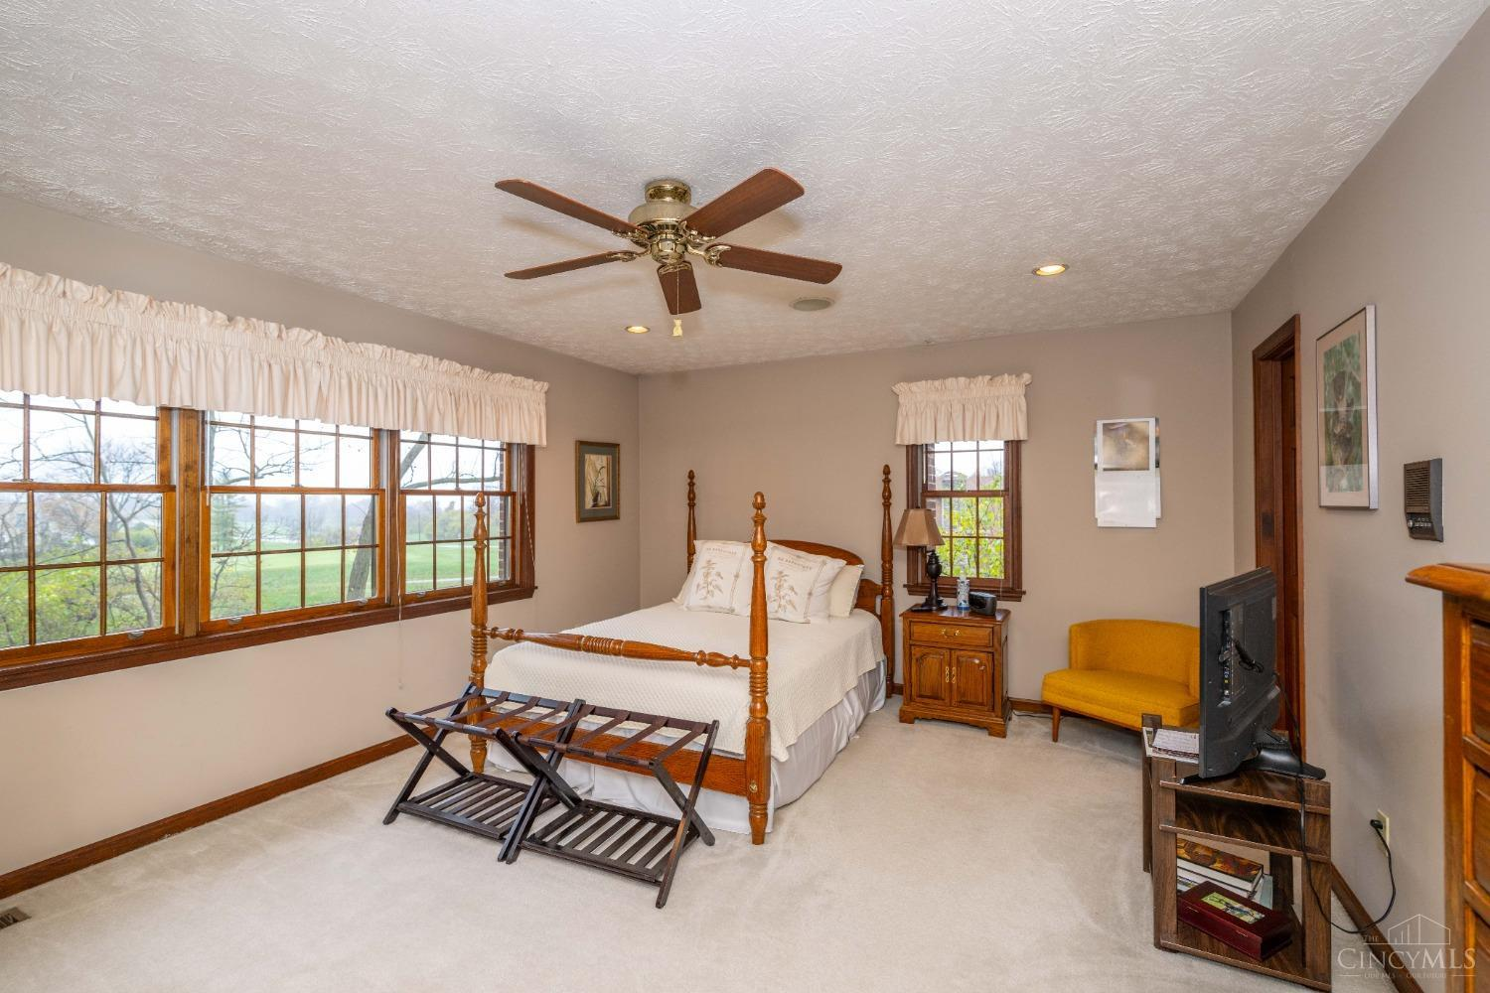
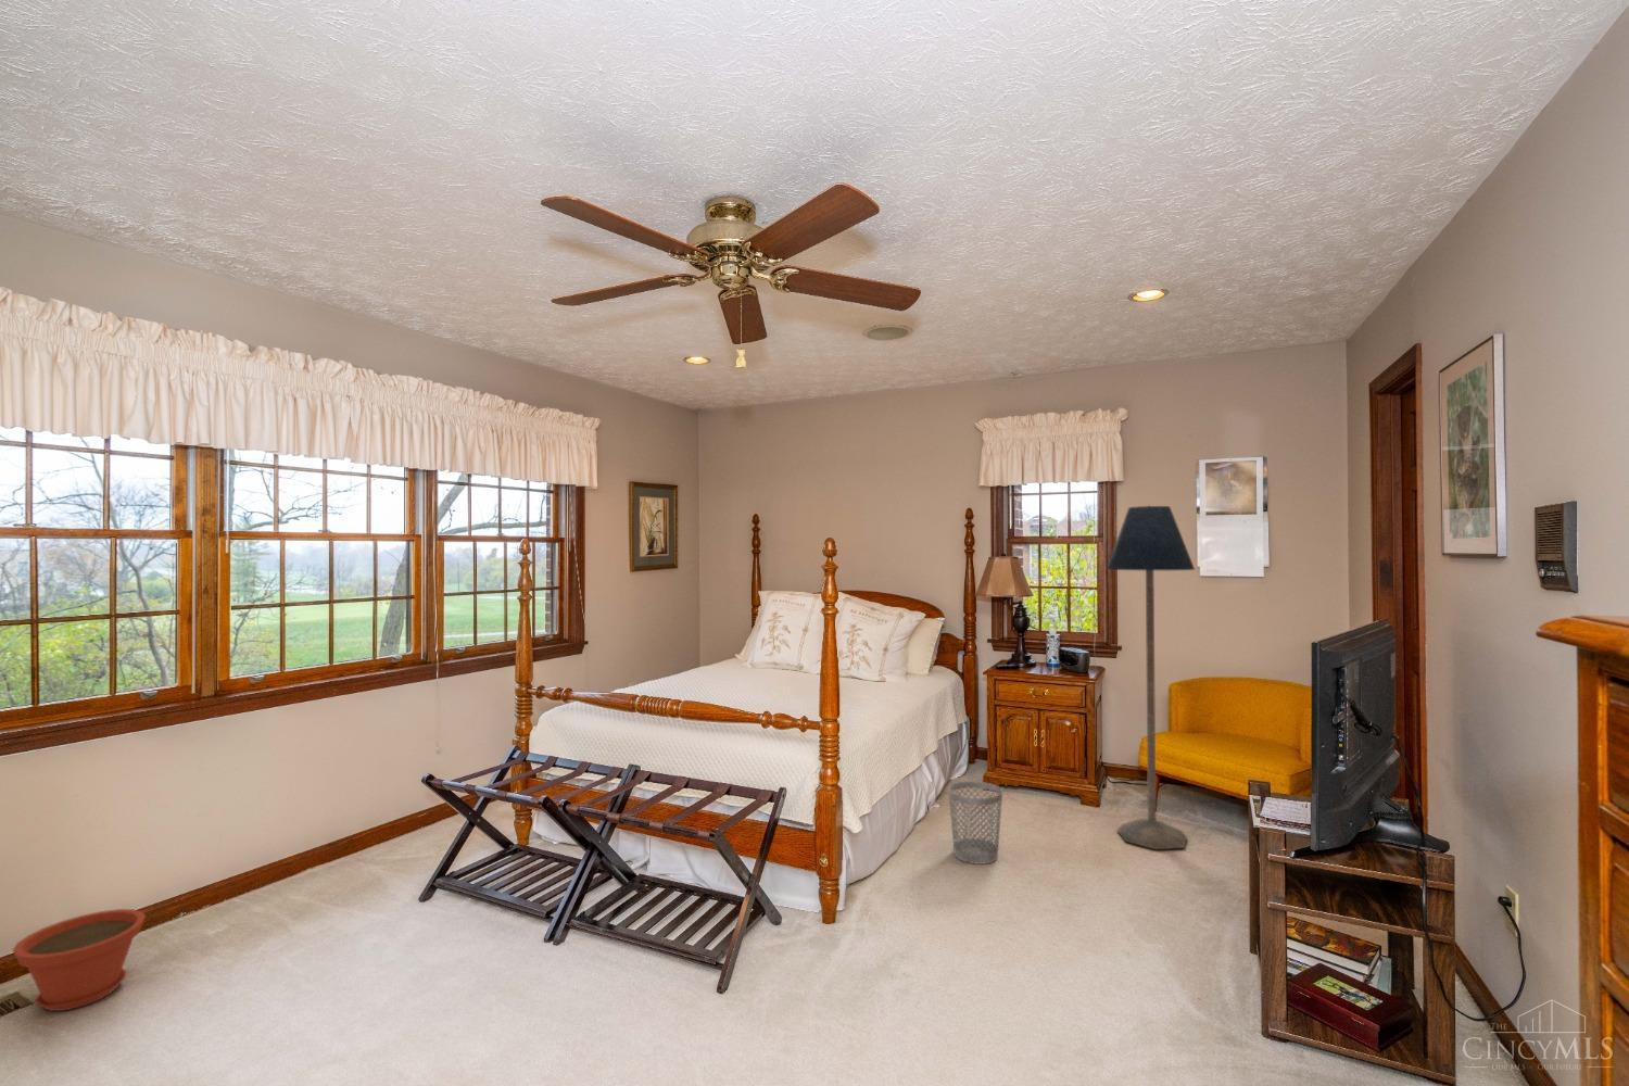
+ plant pot [12,908,147,1012]
+ floor lamp [1105,504,1195,851]
+ wastebasket [947,779,1004,865]
